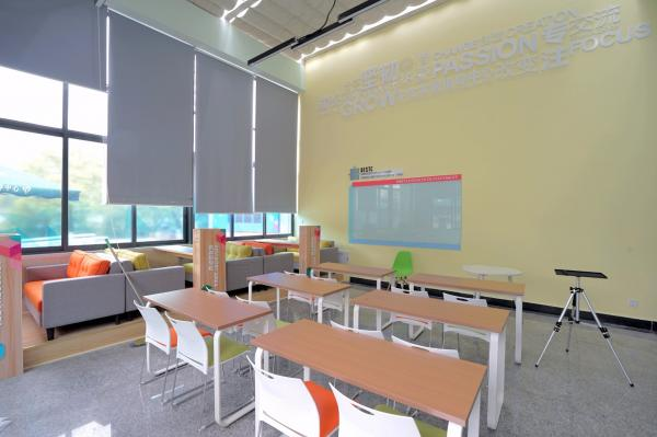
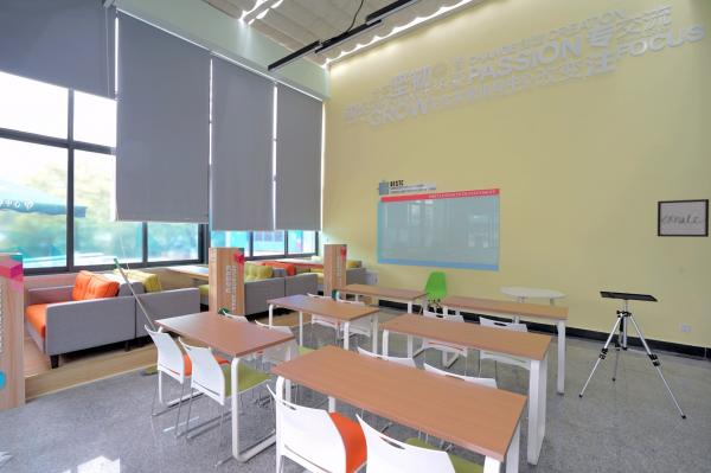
+ wall art [656,198,710,238]
